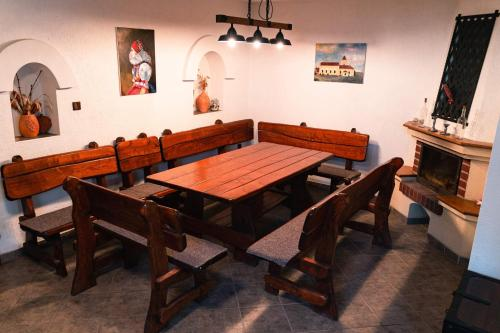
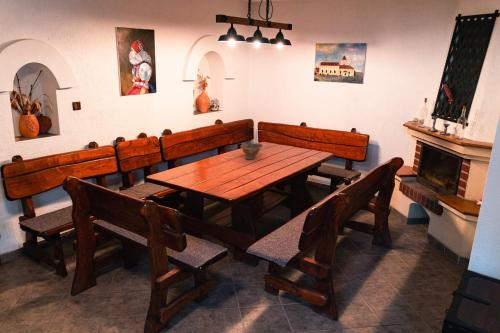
+ bowl [239,142,264,160]
